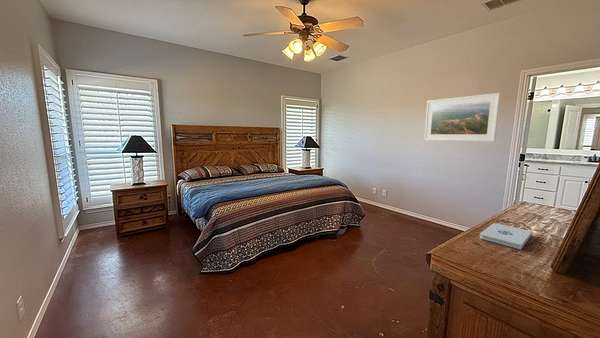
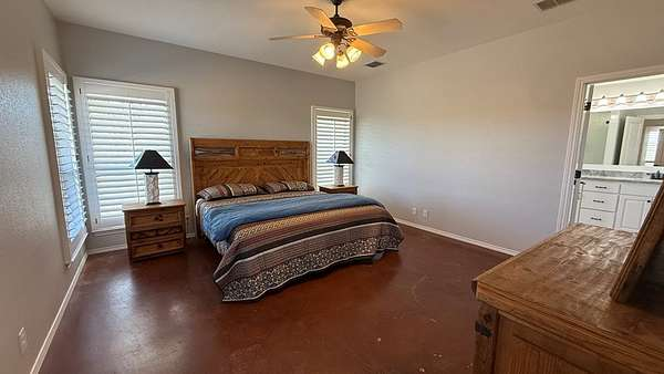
- notepad [479,222,533,250]
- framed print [423,92,501,143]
